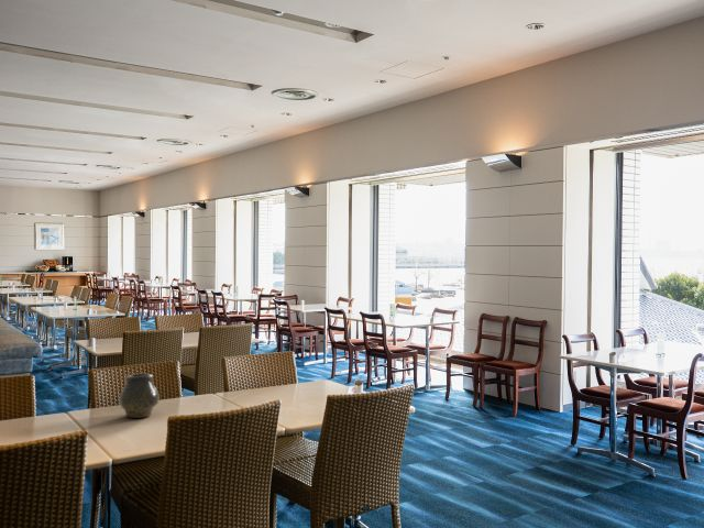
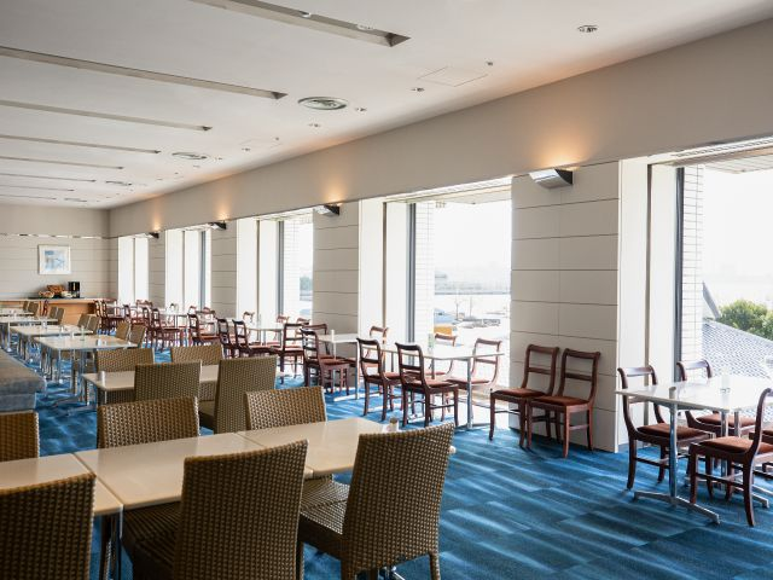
- vase [118,372,161,419]
